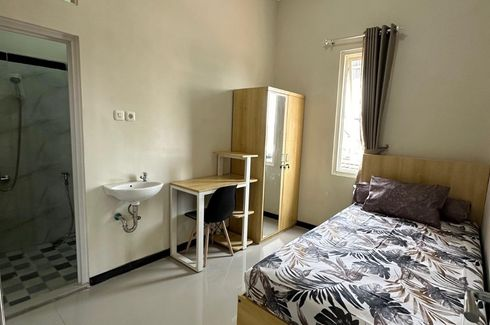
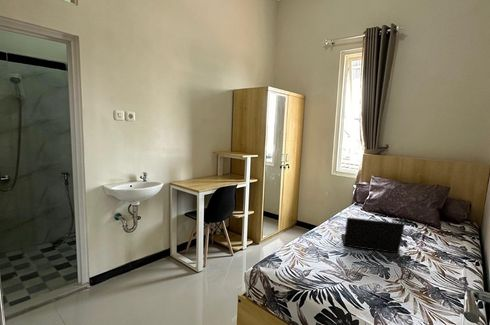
+ laptop [340,216,406,254]
